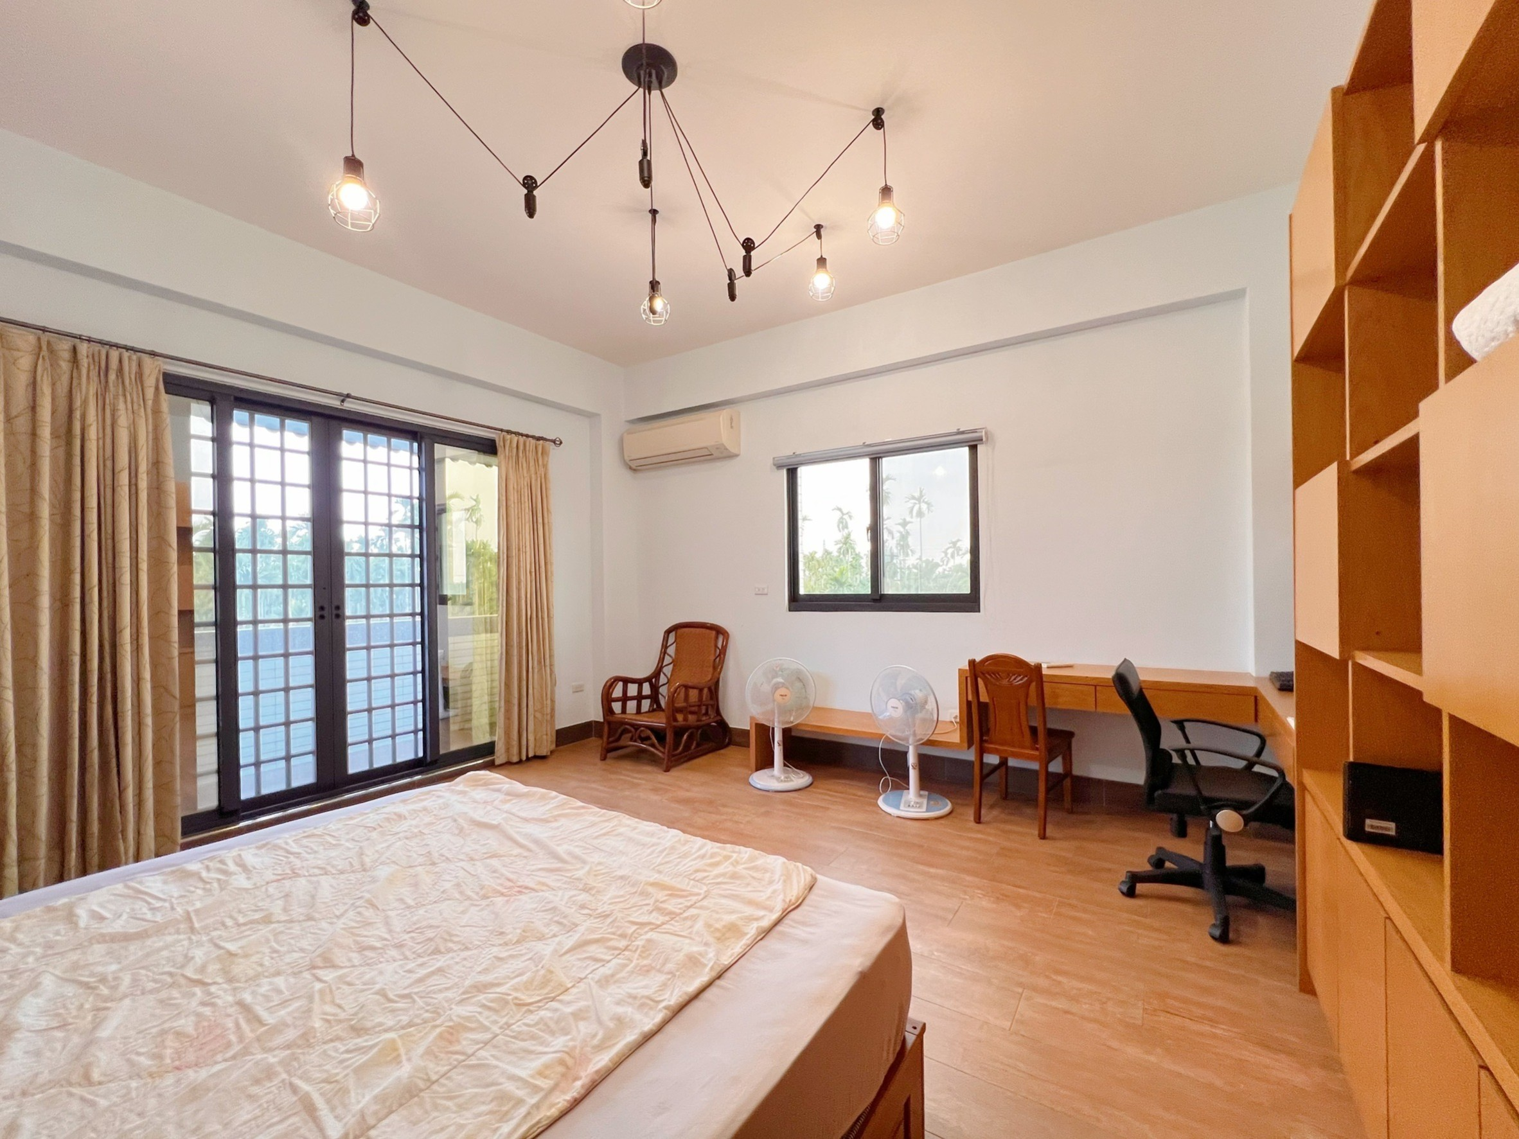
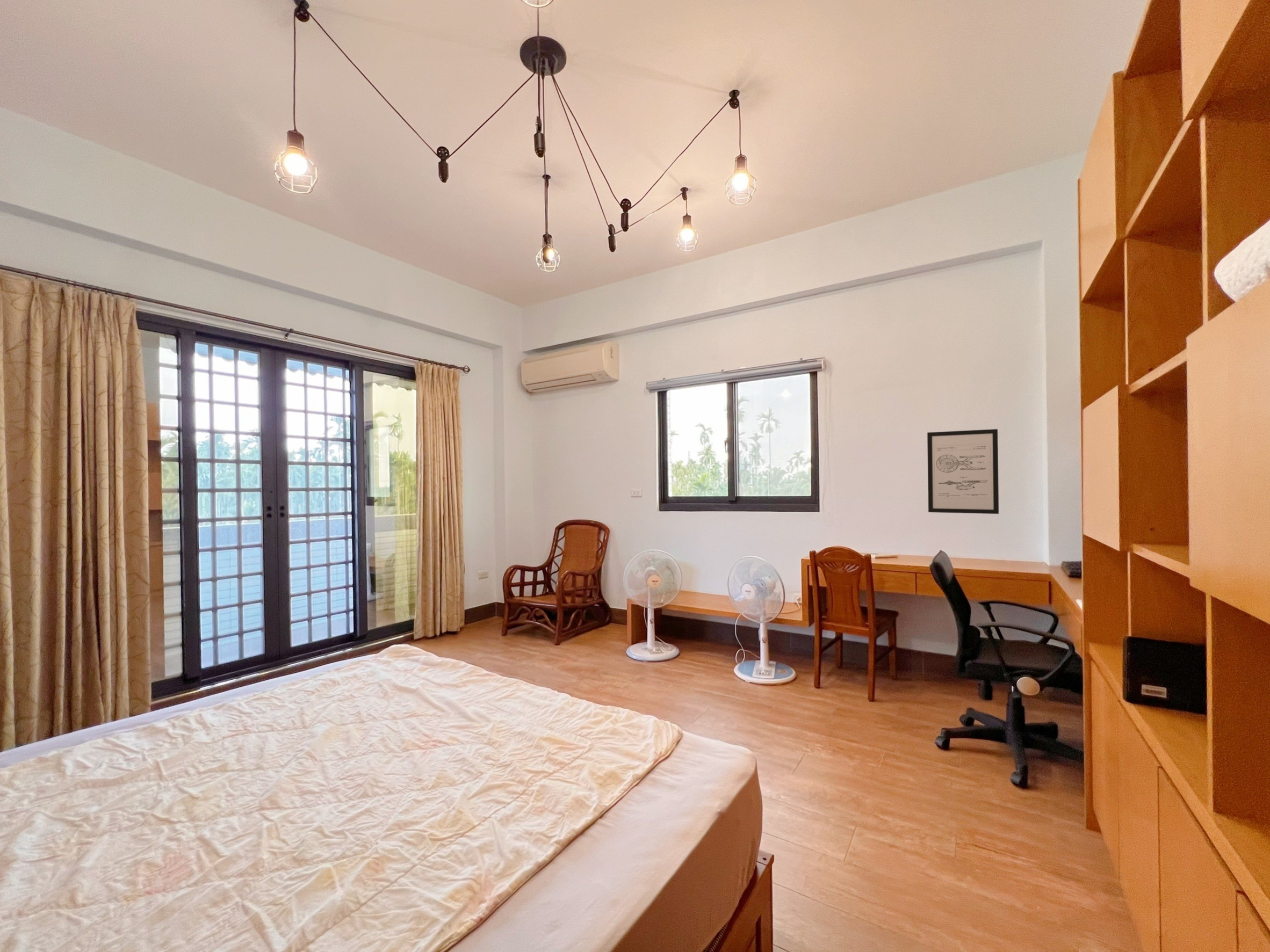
+ wall art [927,428,999,514]
